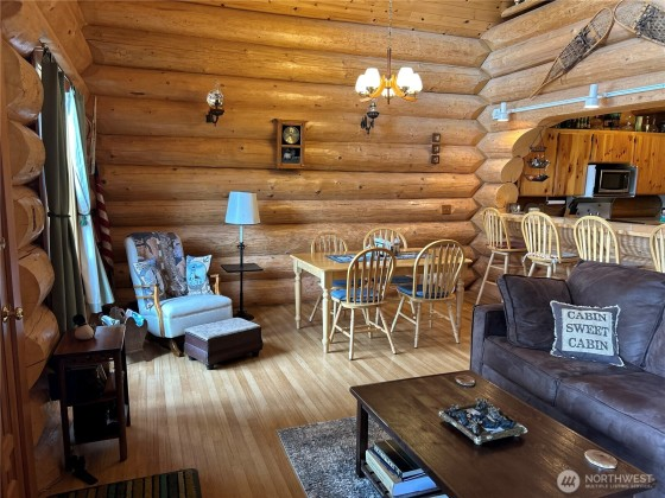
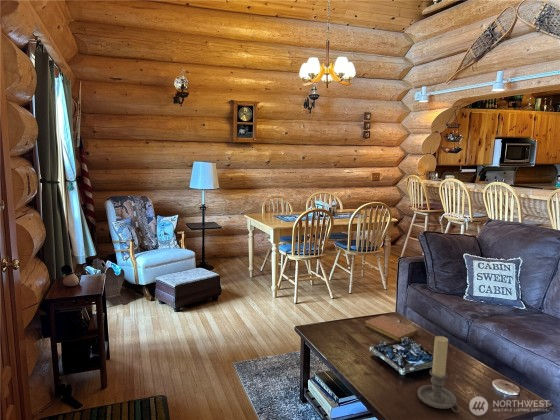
+ notebook [364,315,419,343]
+ candle holder [417,335,461,414]
